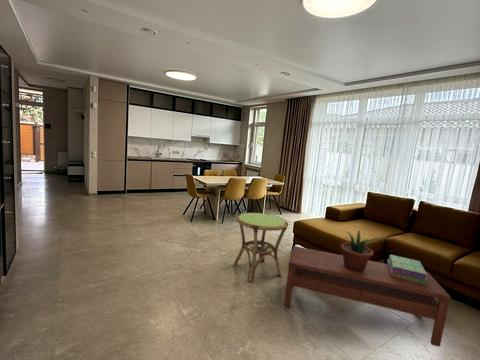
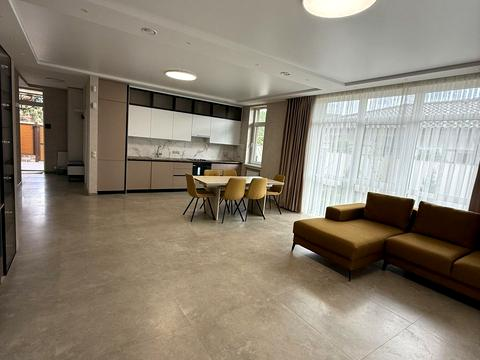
- side table [233,212,289,282]
- stack of books [386,254,428,285]
- potted plant [339,229,380,272]
- coffee table [283,245,452,348]
